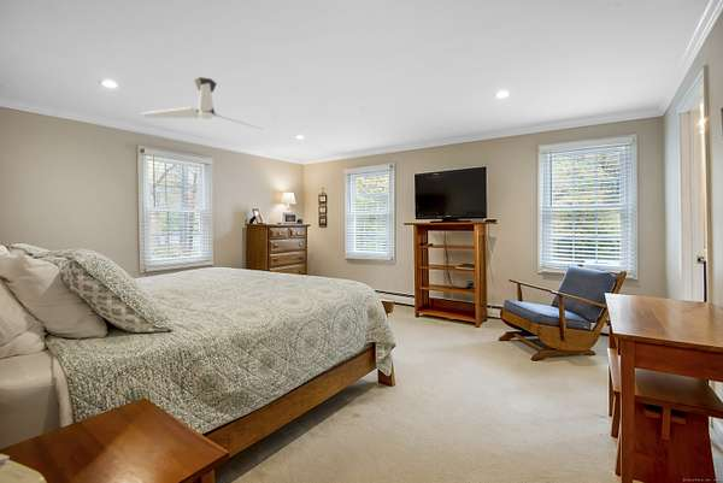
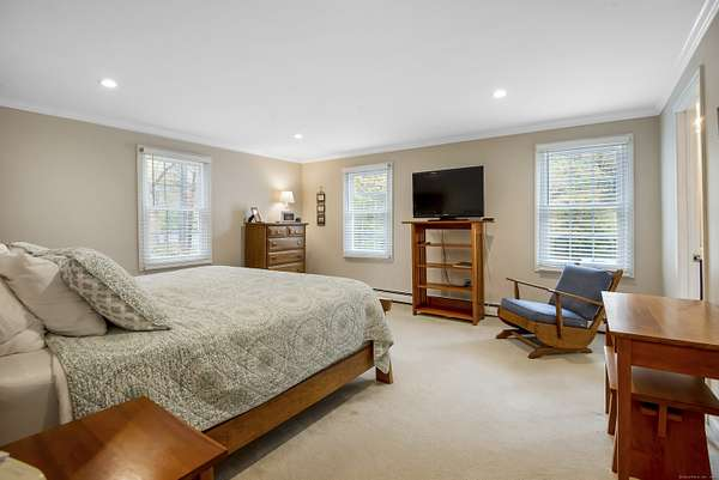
- ceiling fan [141,76,264,131]
